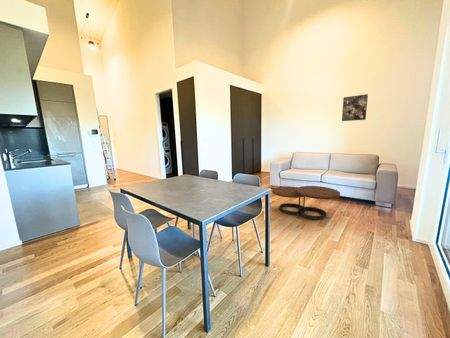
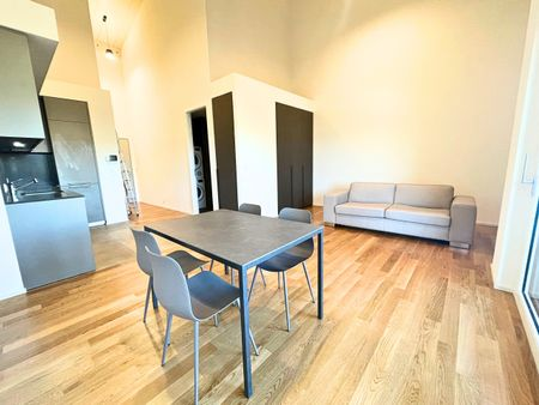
- coffee table [271,185,341,221]
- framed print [341,93,369,122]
